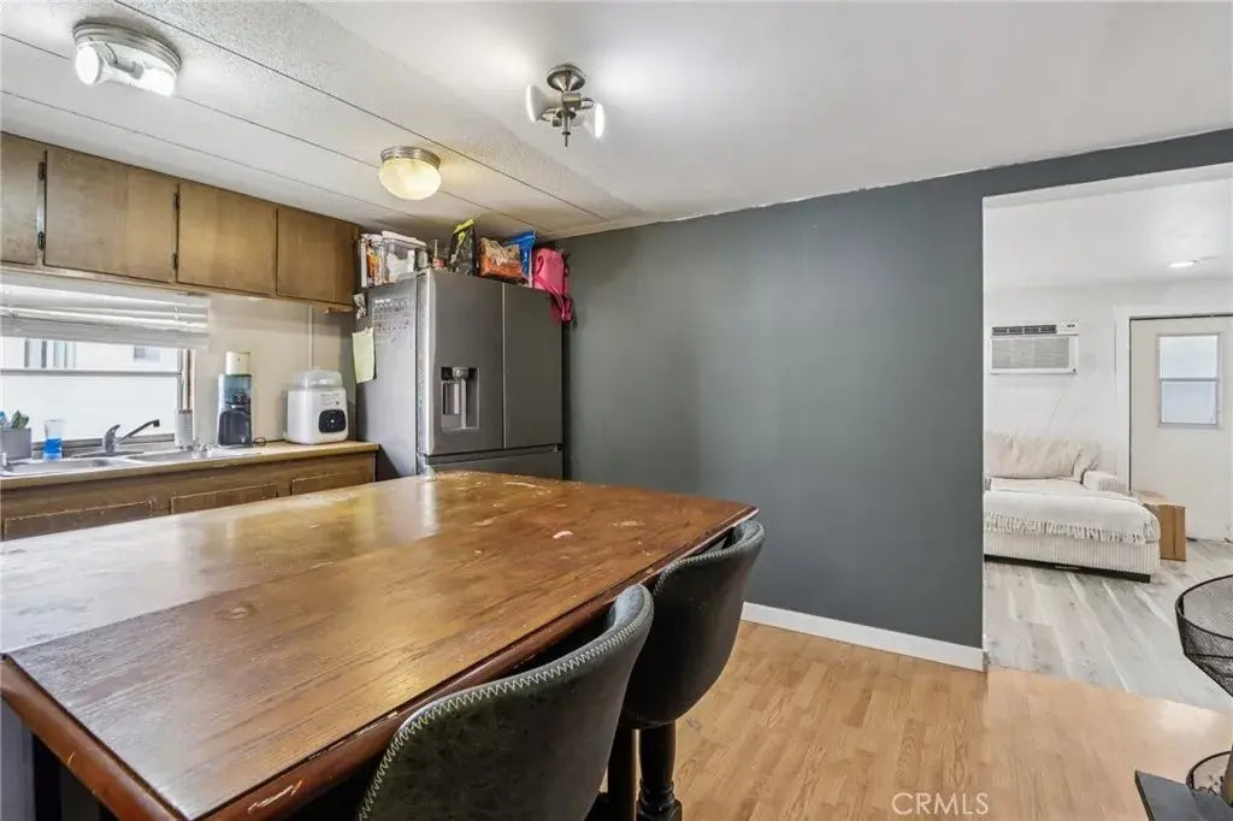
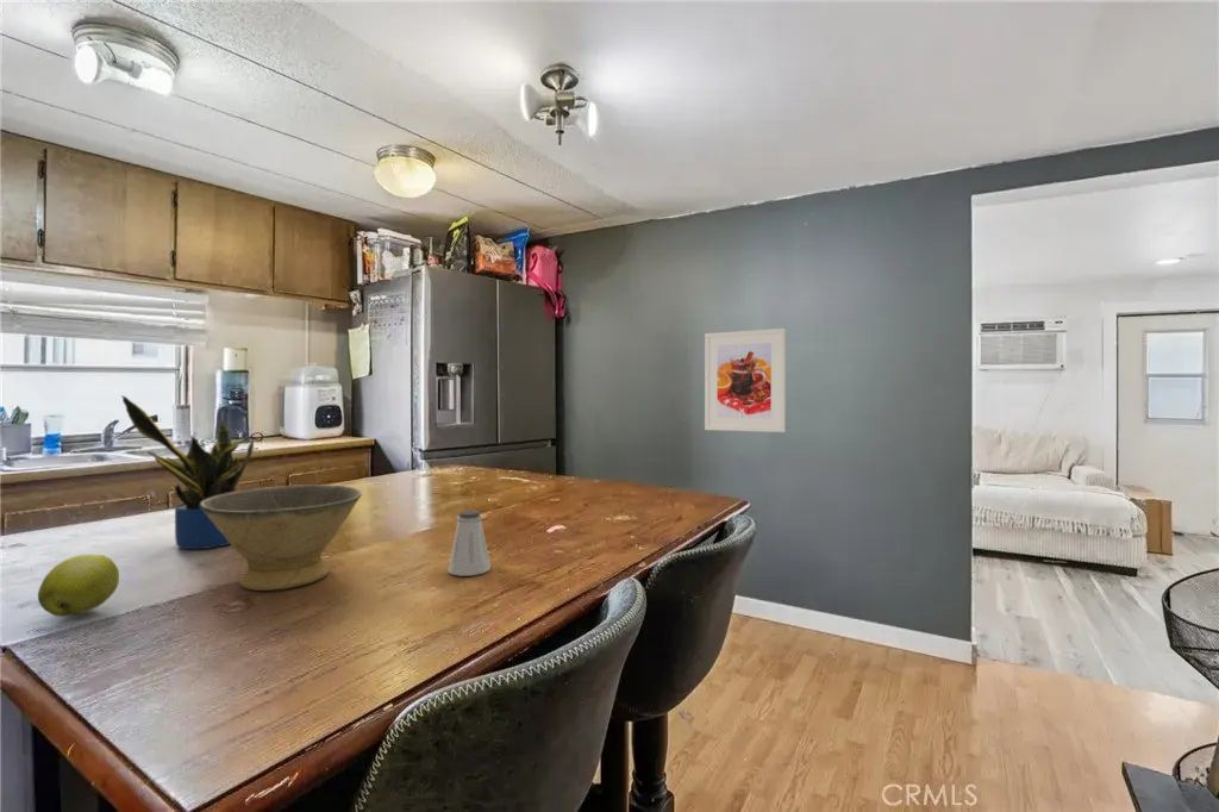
+ saltshaker [446,510,492,577]
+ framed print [704,327,787,433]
+ bowl [200,483,363,592]
+ potted plant [120,394,255,550]
+ apple [37,554,120,618]
